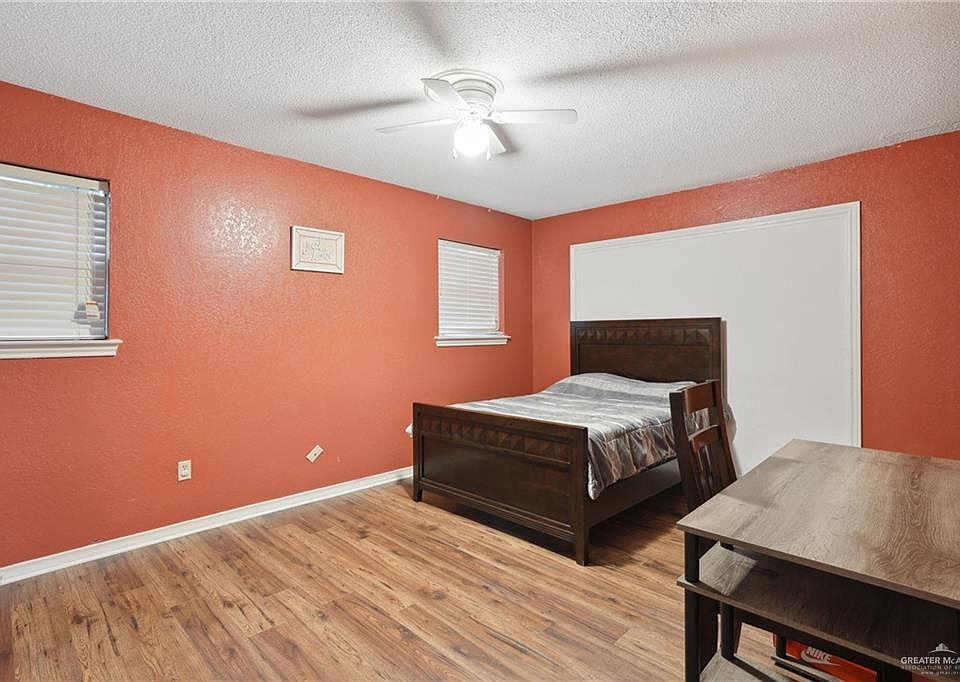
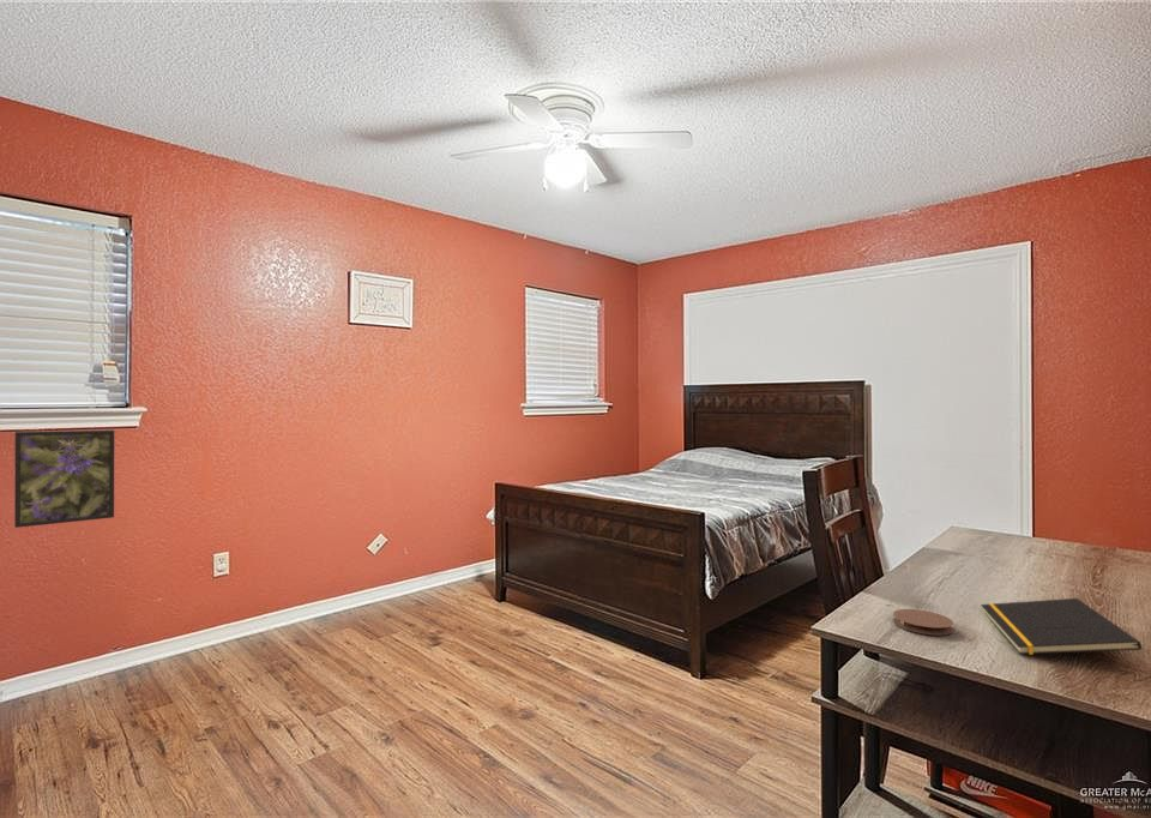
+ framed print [13,429,115,529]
+ notepad [980,597,1143,656]
+ coaster [892,608,954,636]
